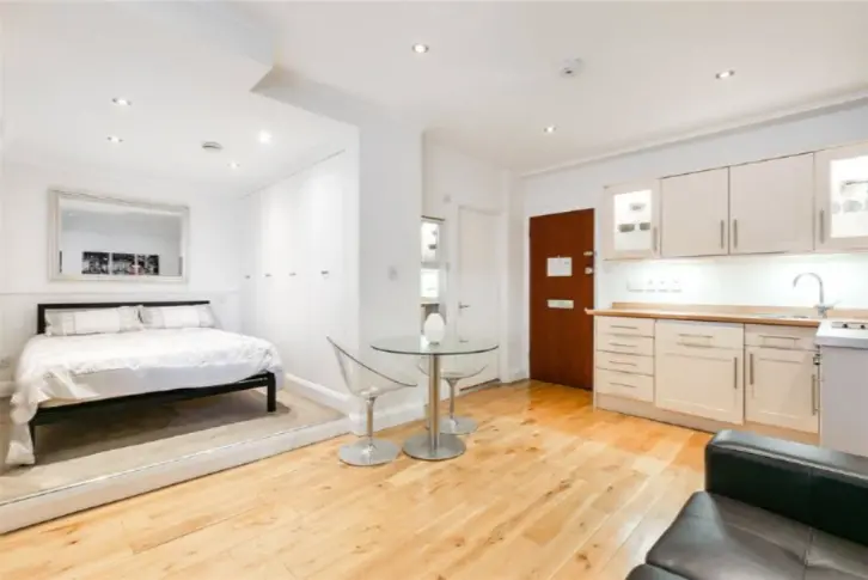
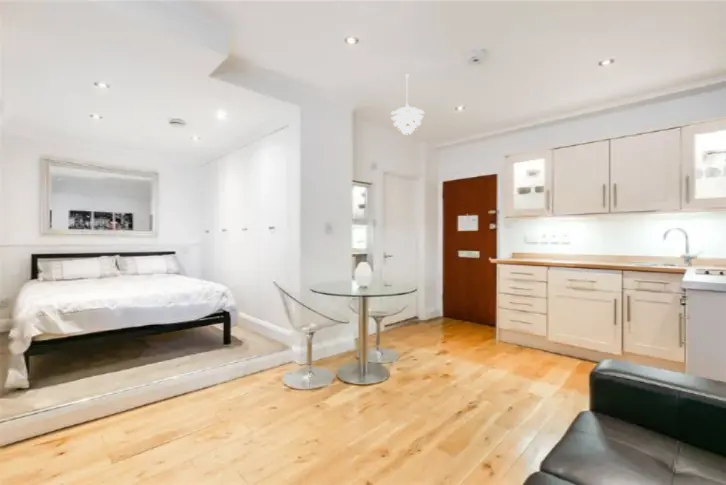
+ pendant light [390,73,425,136]
